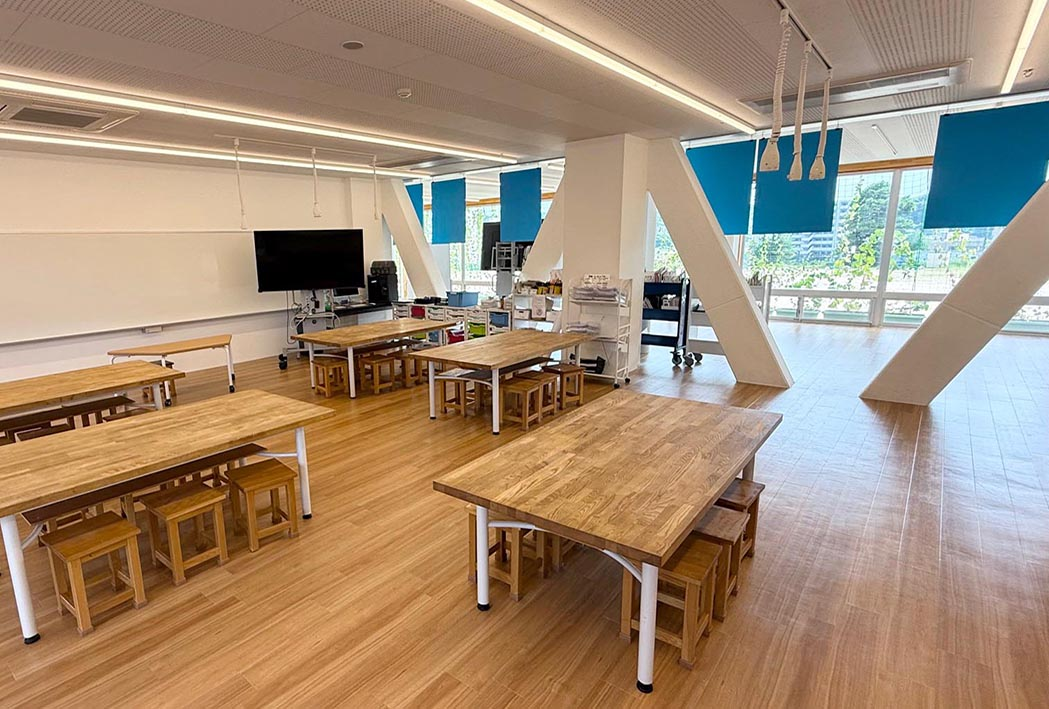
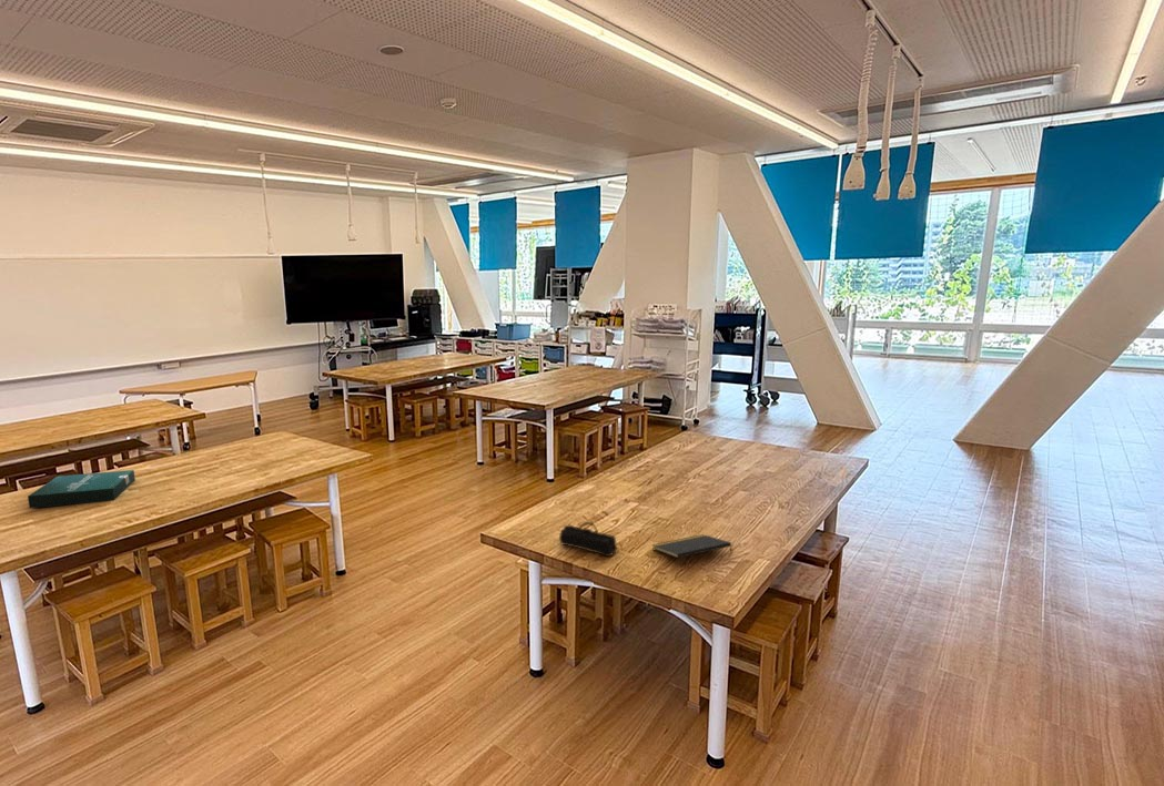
+ pizza box [27,469,136,509]
+ notepad [651,533,732,559]
+ pencil case [558,521,618,558]
